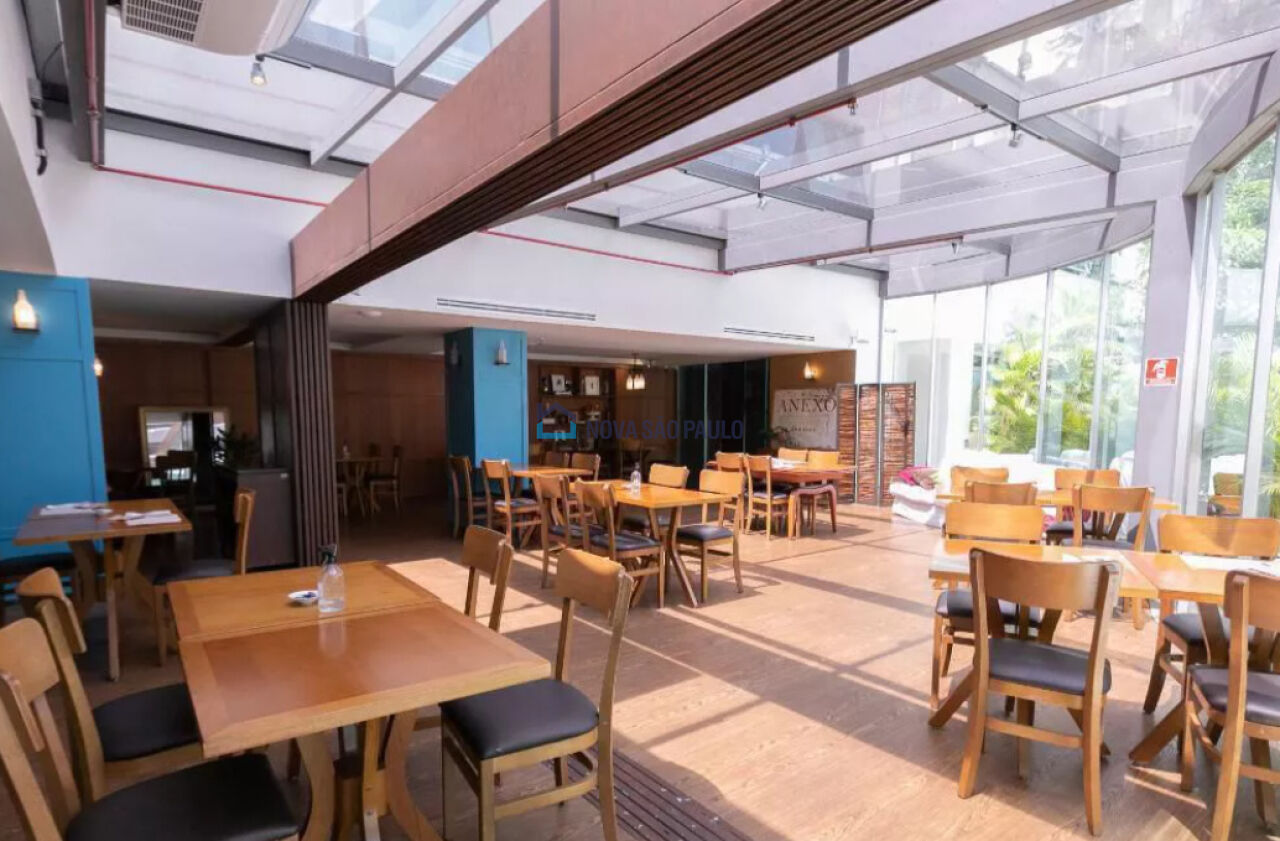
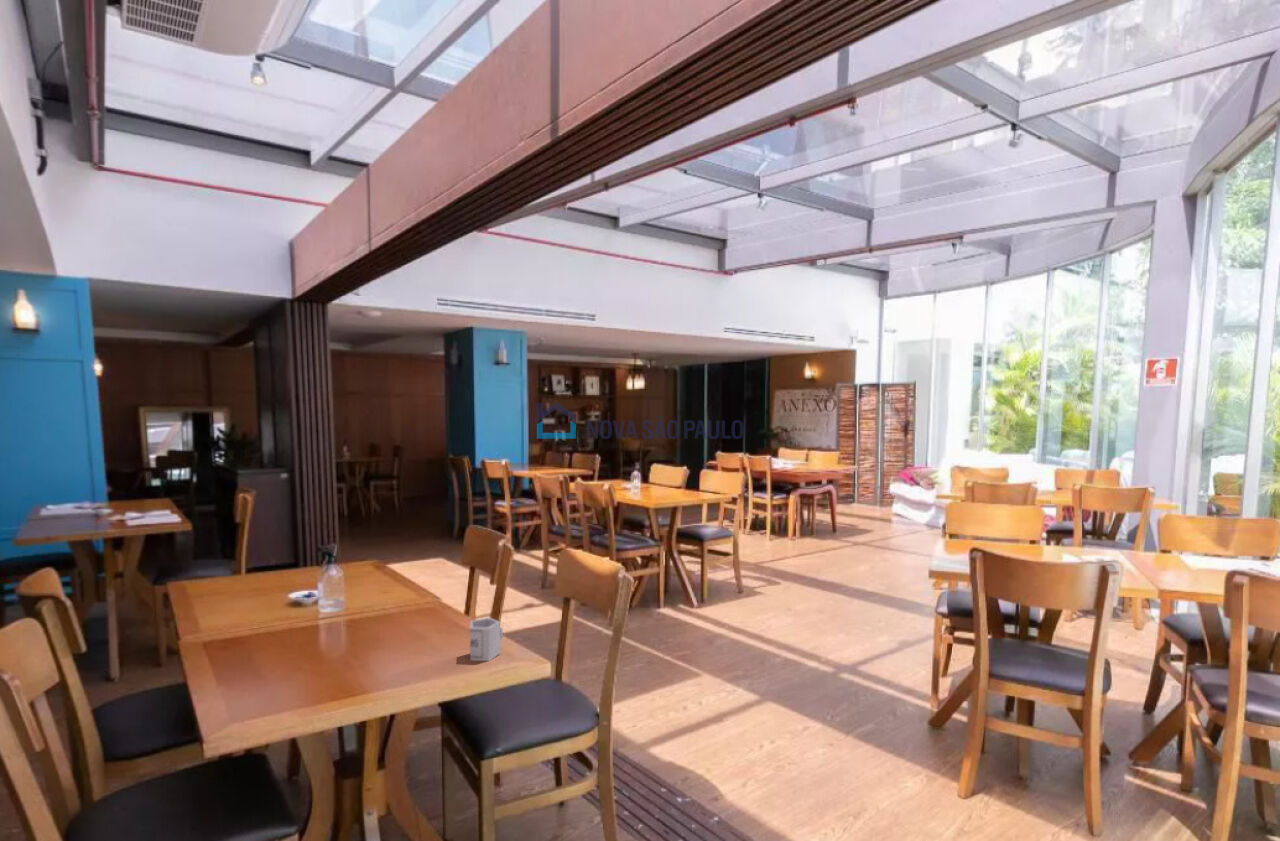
+ cup [469,616,504,662]
